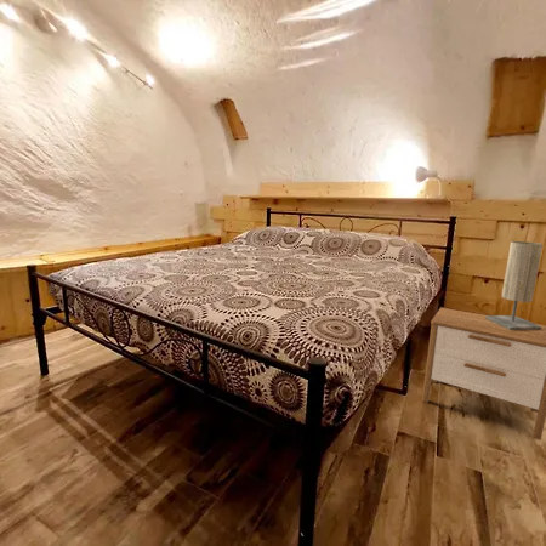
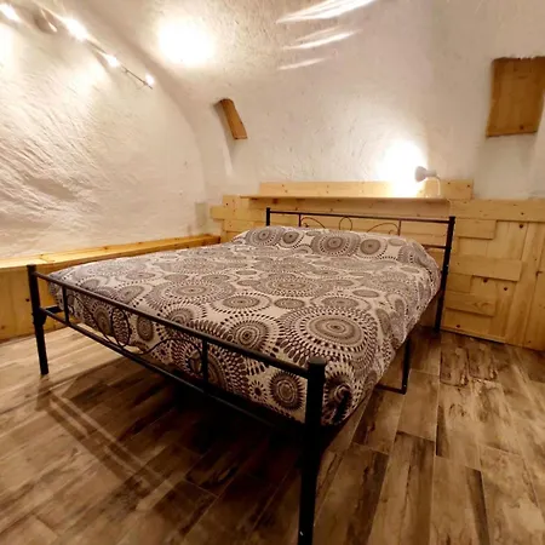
- nightstand [421,306,546,440]
- table lamp [485,240,544,330]
